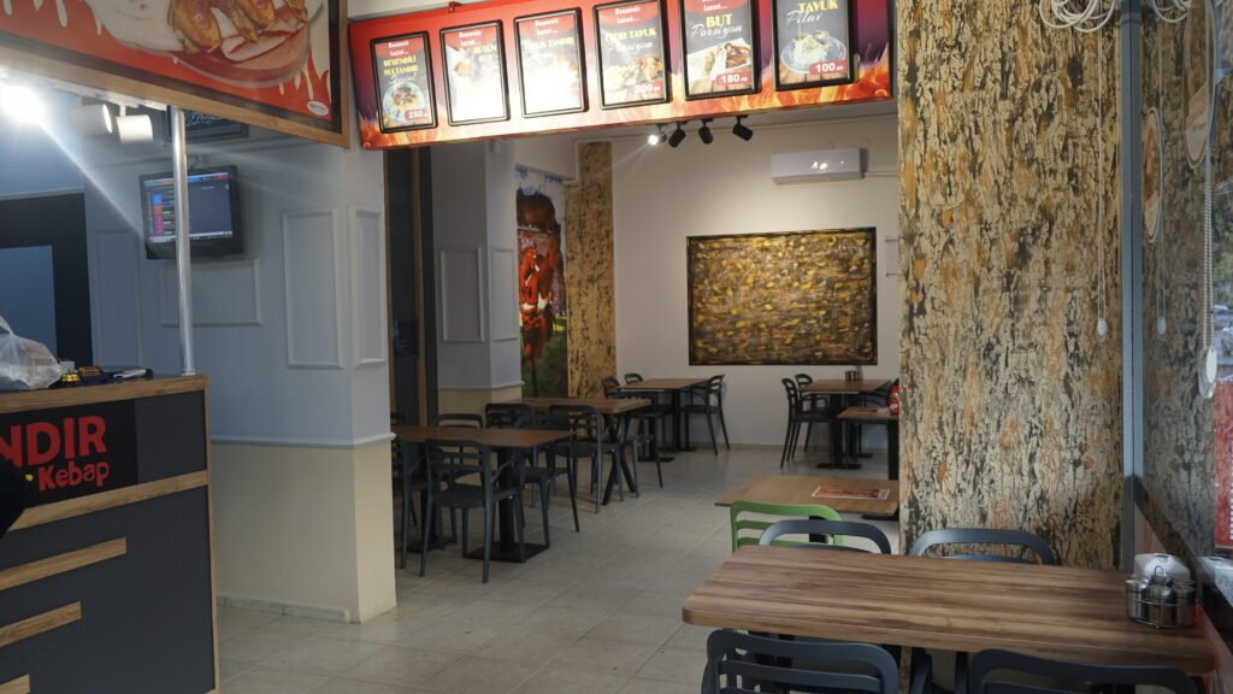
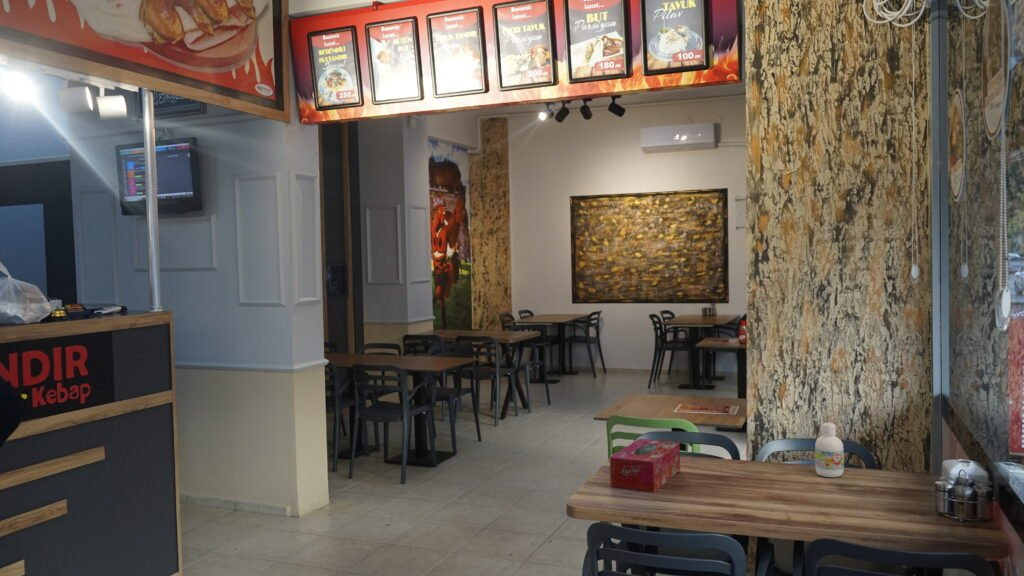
+ tissue box [609,438,681,493]
+ bottle [814,422,845,478]
